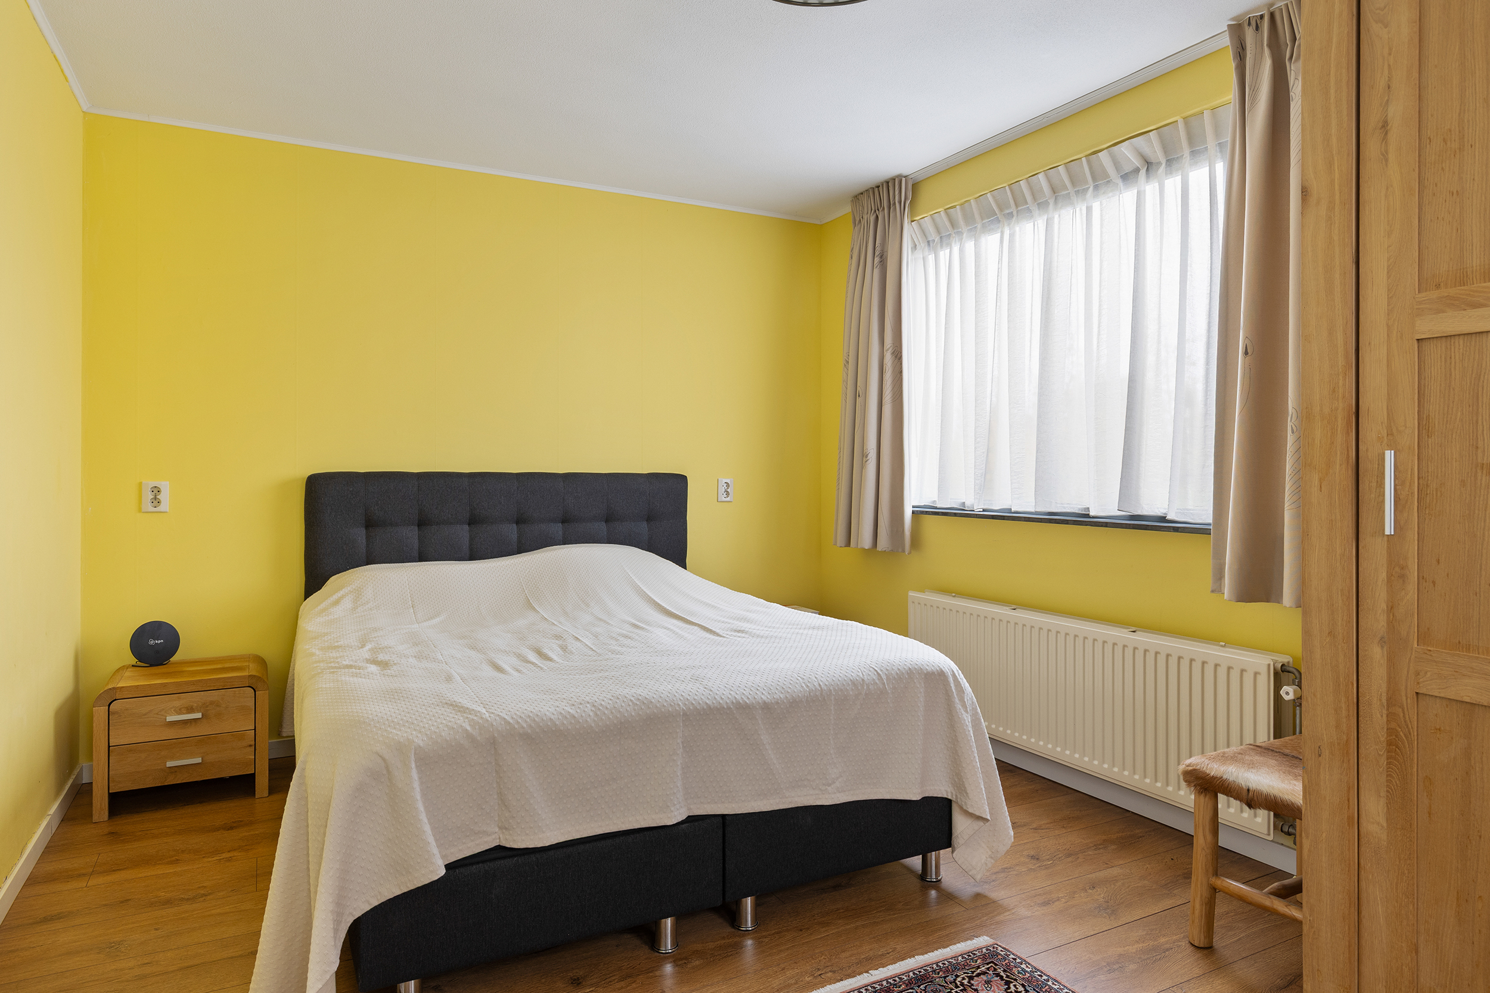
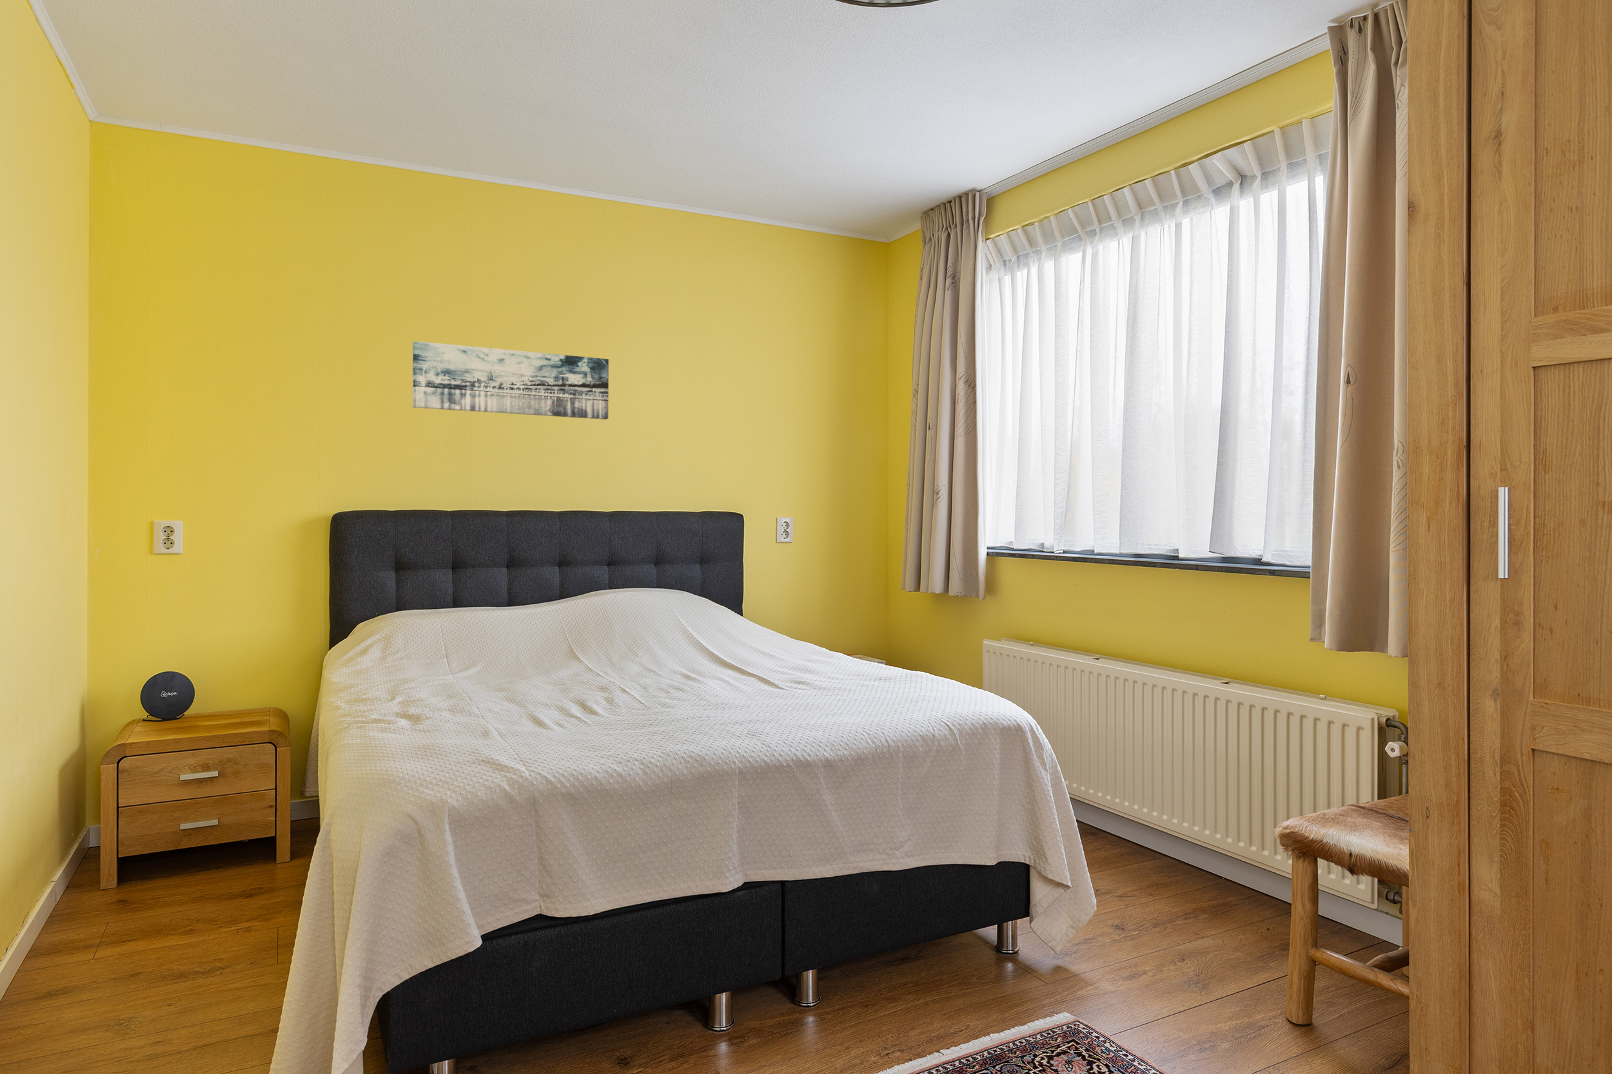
+ wall art [413,340,609,420]
